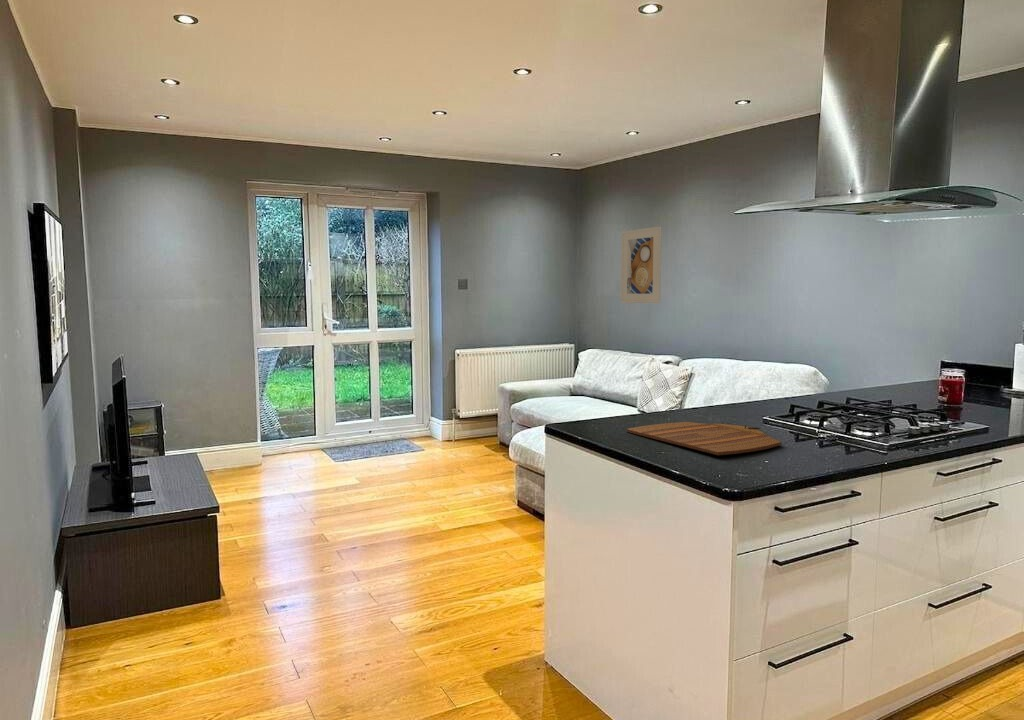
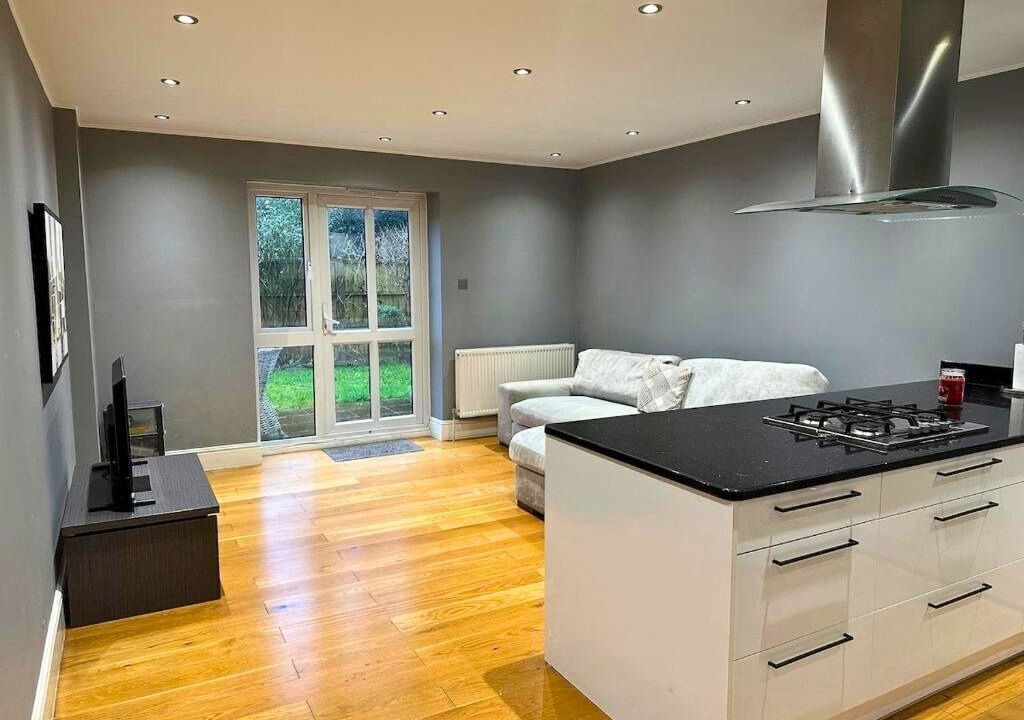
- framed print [620,226,662,304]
- cutting board [625,421,783,456]
